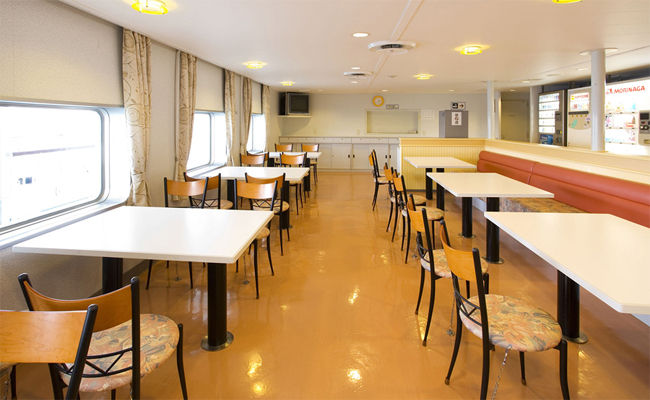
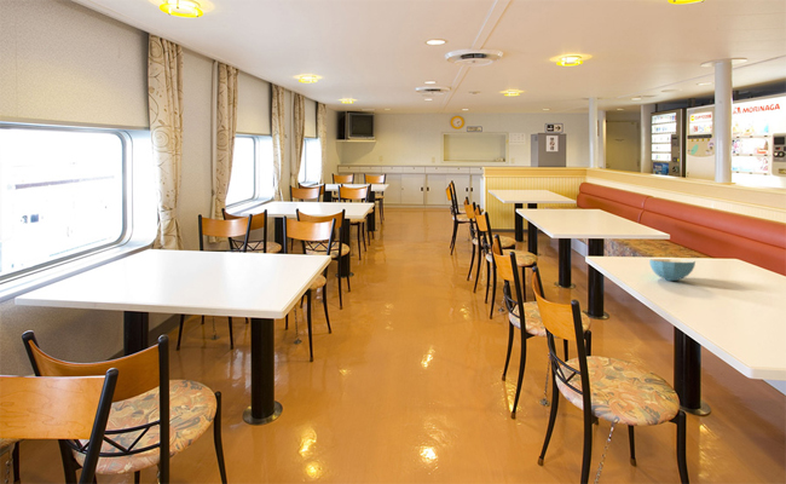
+ cereal bowl [648,258,697,282]
